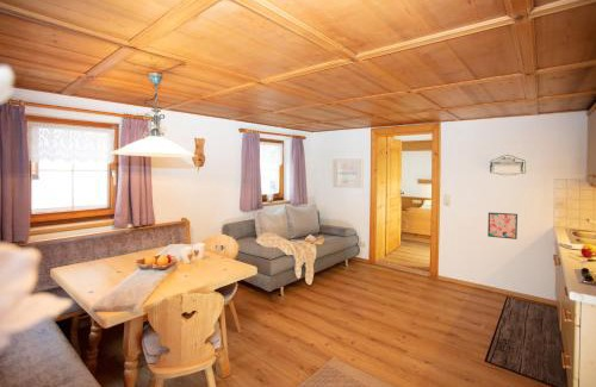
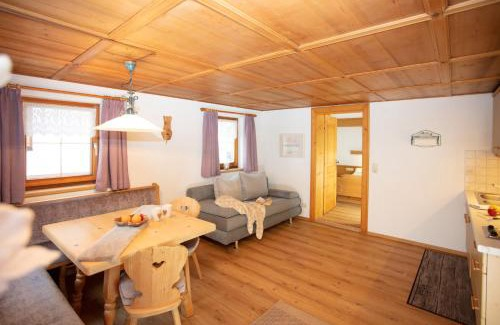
- wall art [486,211,519,241]
